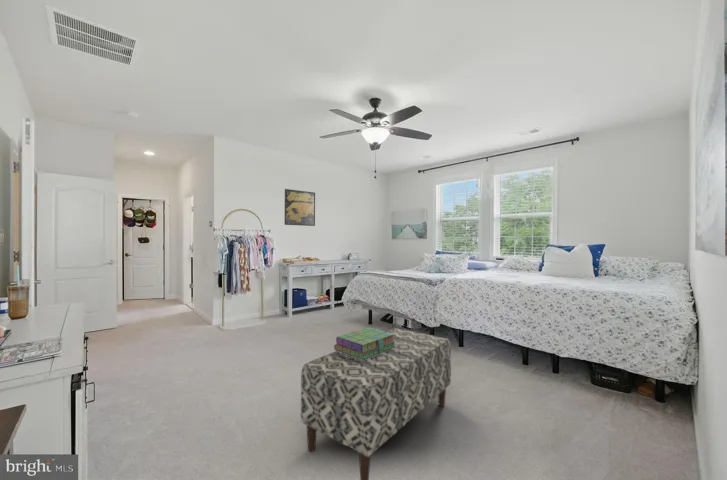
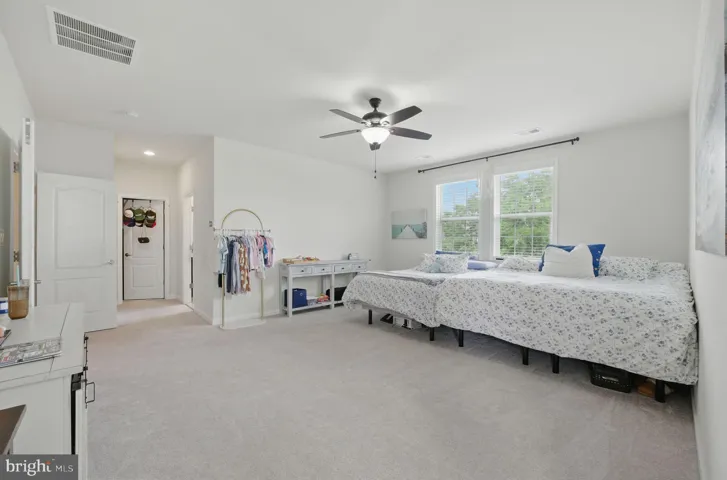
- stack of books [333,327,396,360]
- bench [300,327,452,480]
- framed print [284,188,316,227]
